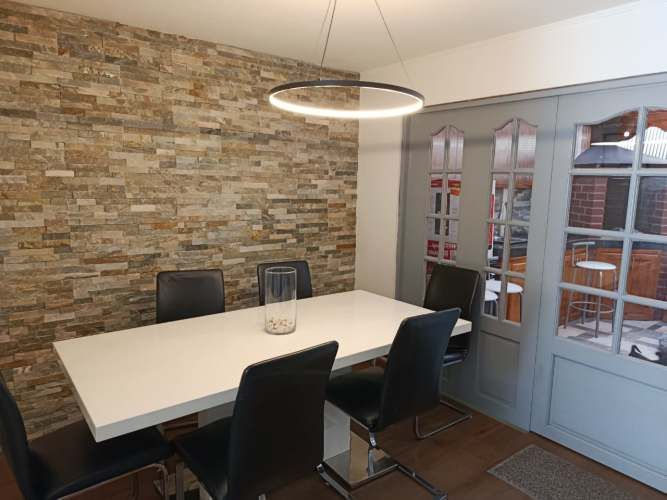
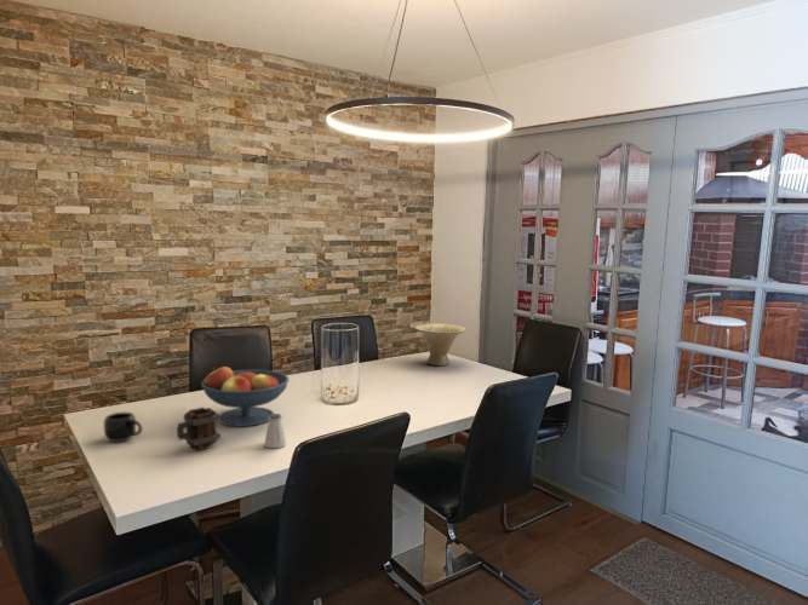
+ fruit bowl [200,365,290,427]
+ saltshaker [263,413,288,449]
+ bowl [413,322,468,367]
+ mug [102,411,143,443]
+ mug [176,407,222,451]
